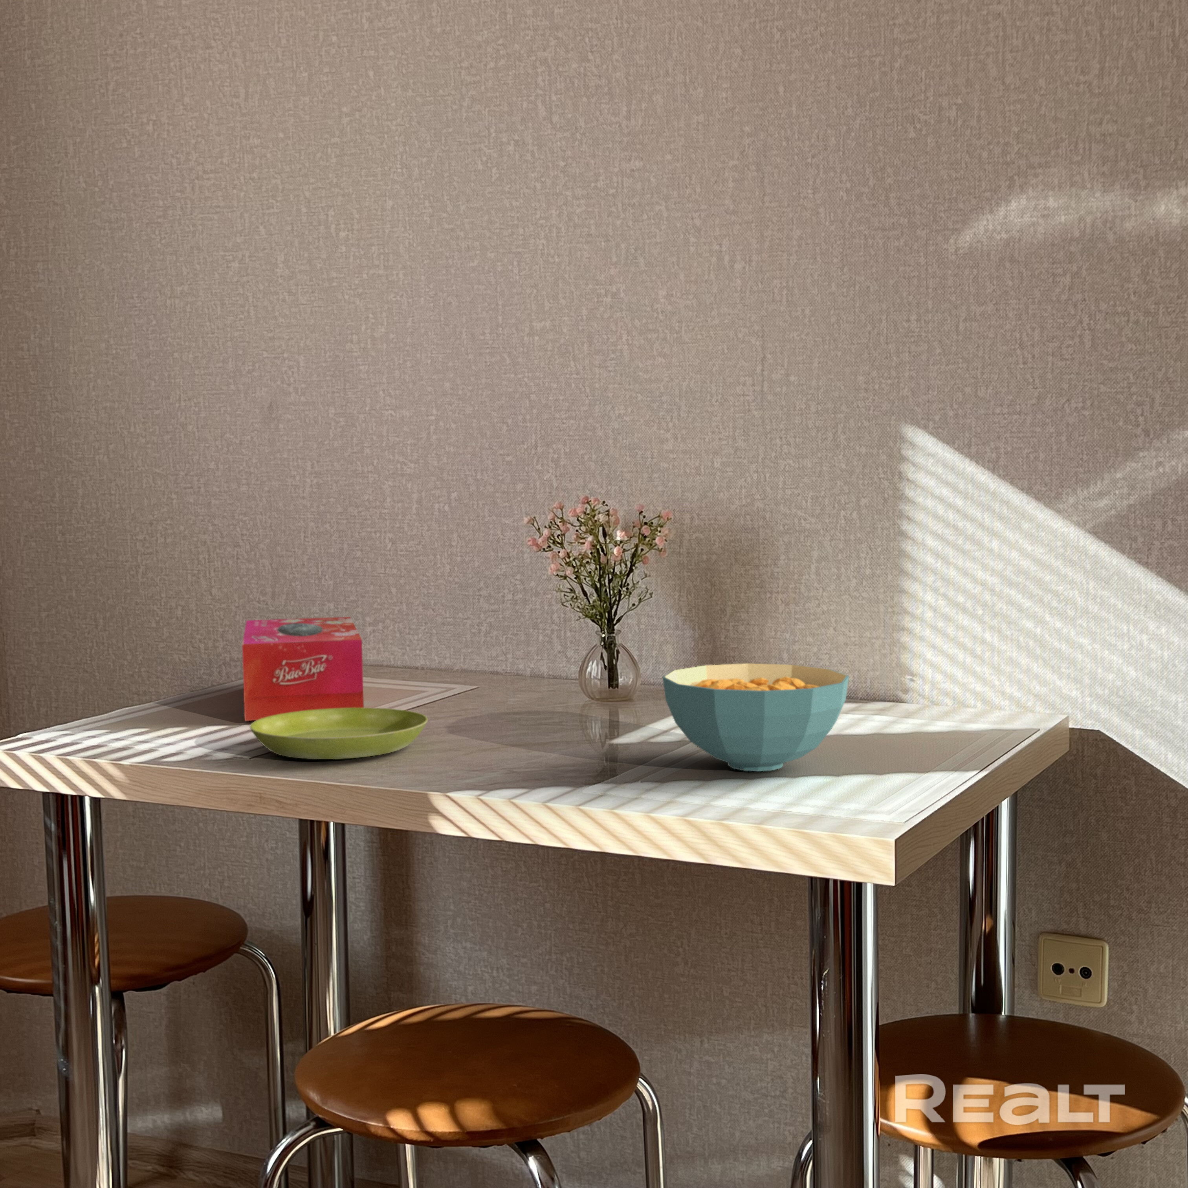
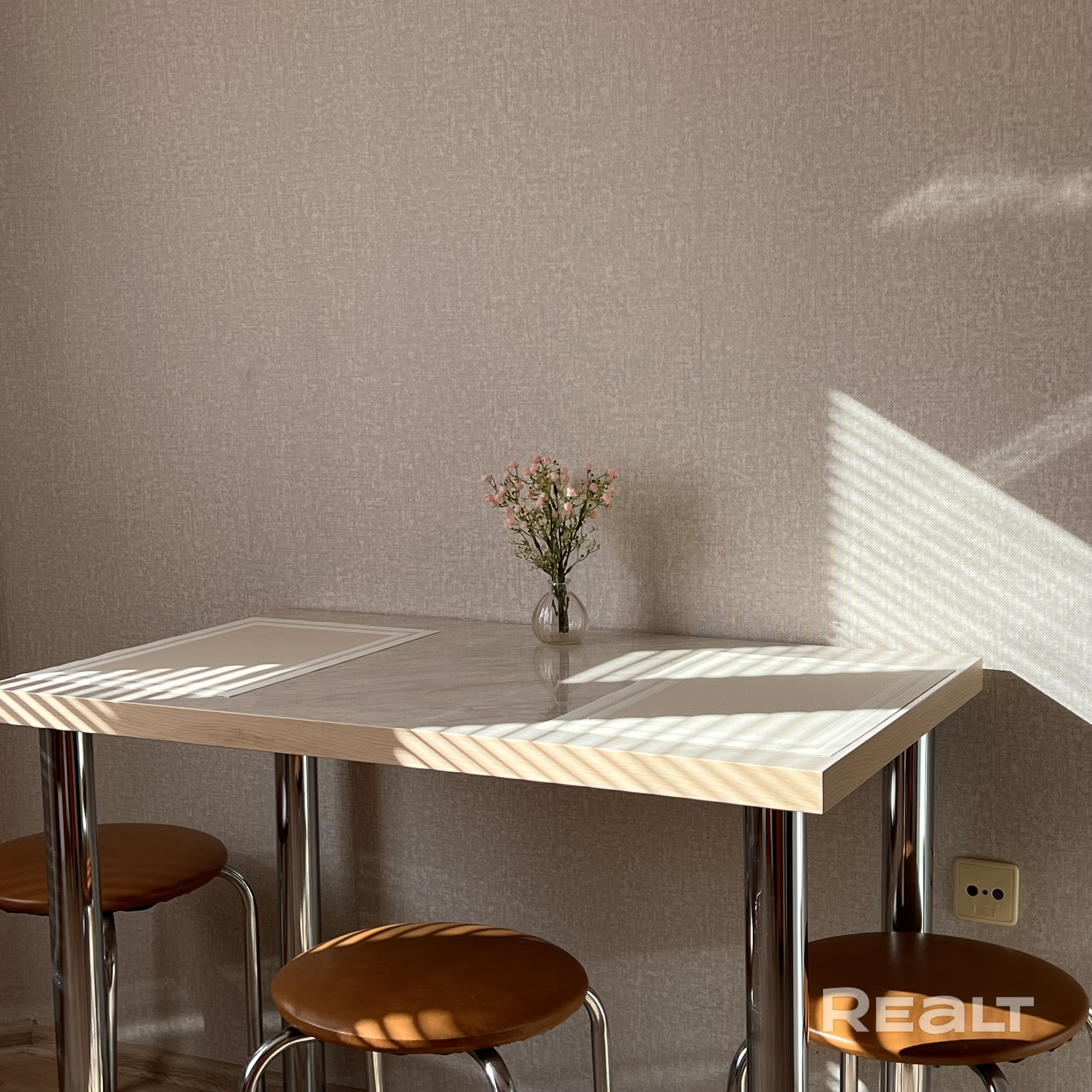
- cereal bowl [663,664,850,771]
- tissue box [242,617,364,721]
- saucer [249,707,429,759]
